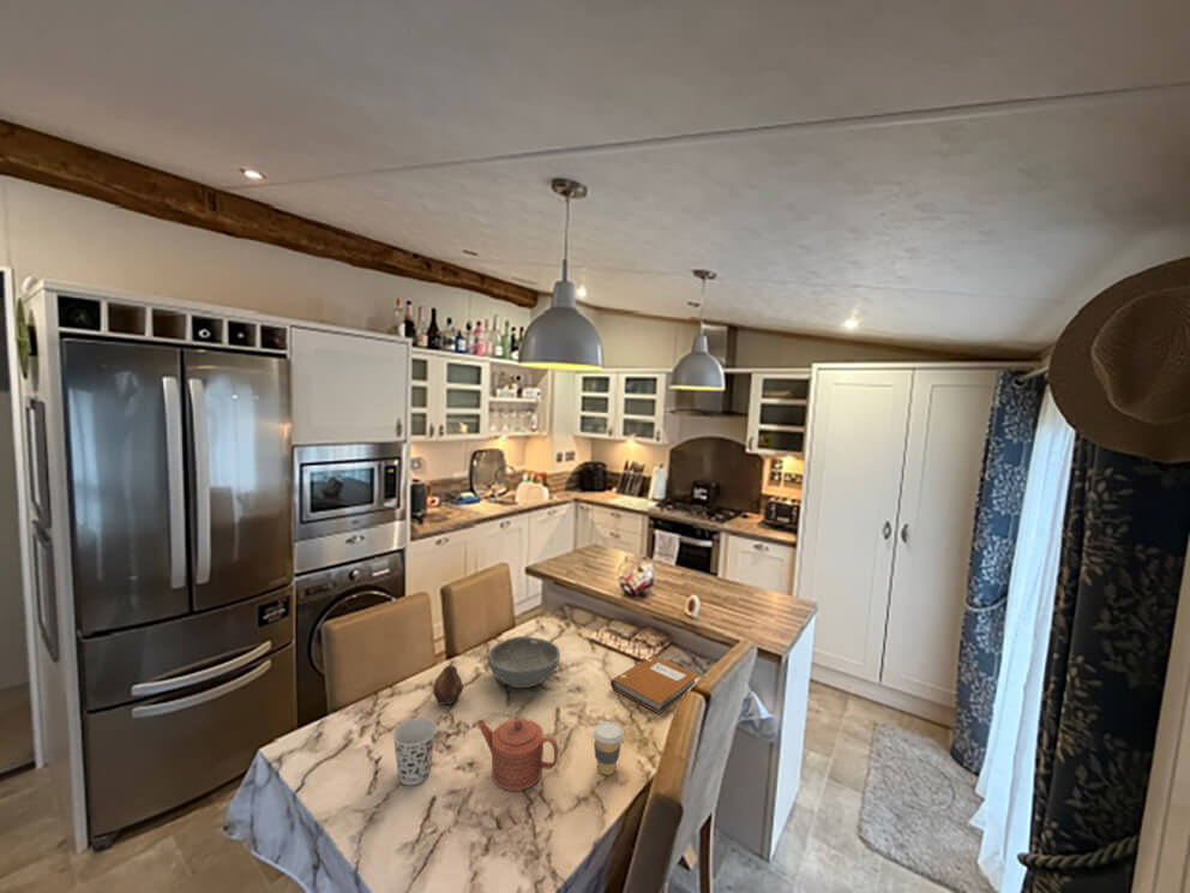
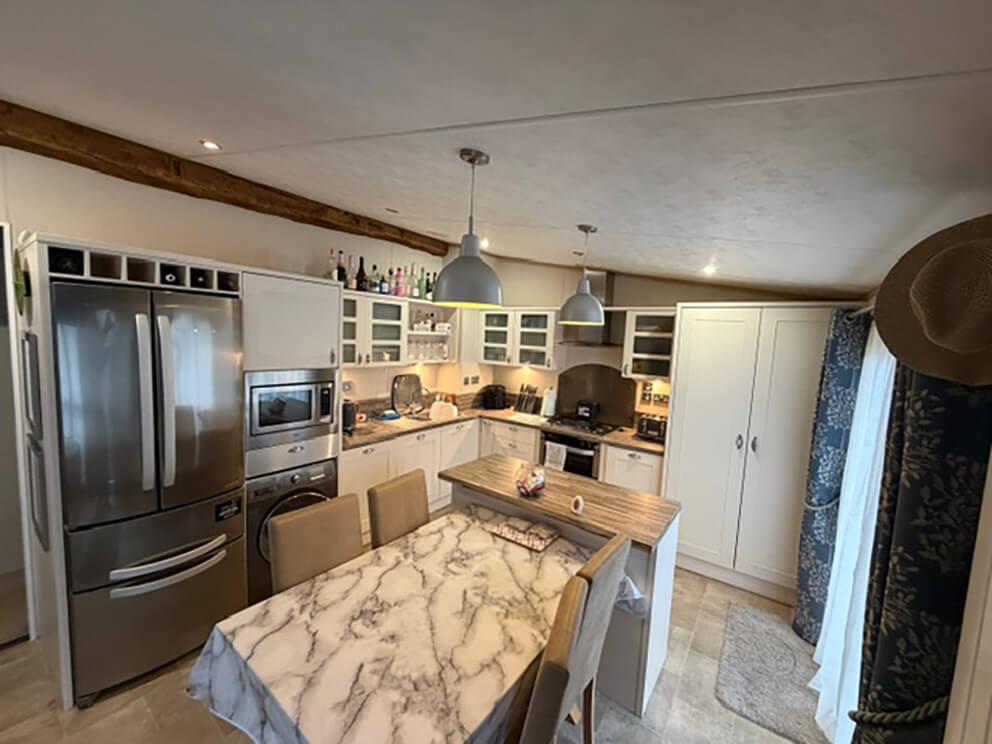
- cup [391,717,438,786]
- coffee cup [591,720,625,777]
- teapot [476,718,560,792]
- notebook [609,654,699,715]
- bowl [486,635,561,689]
- fruit [432,663,464,706]
